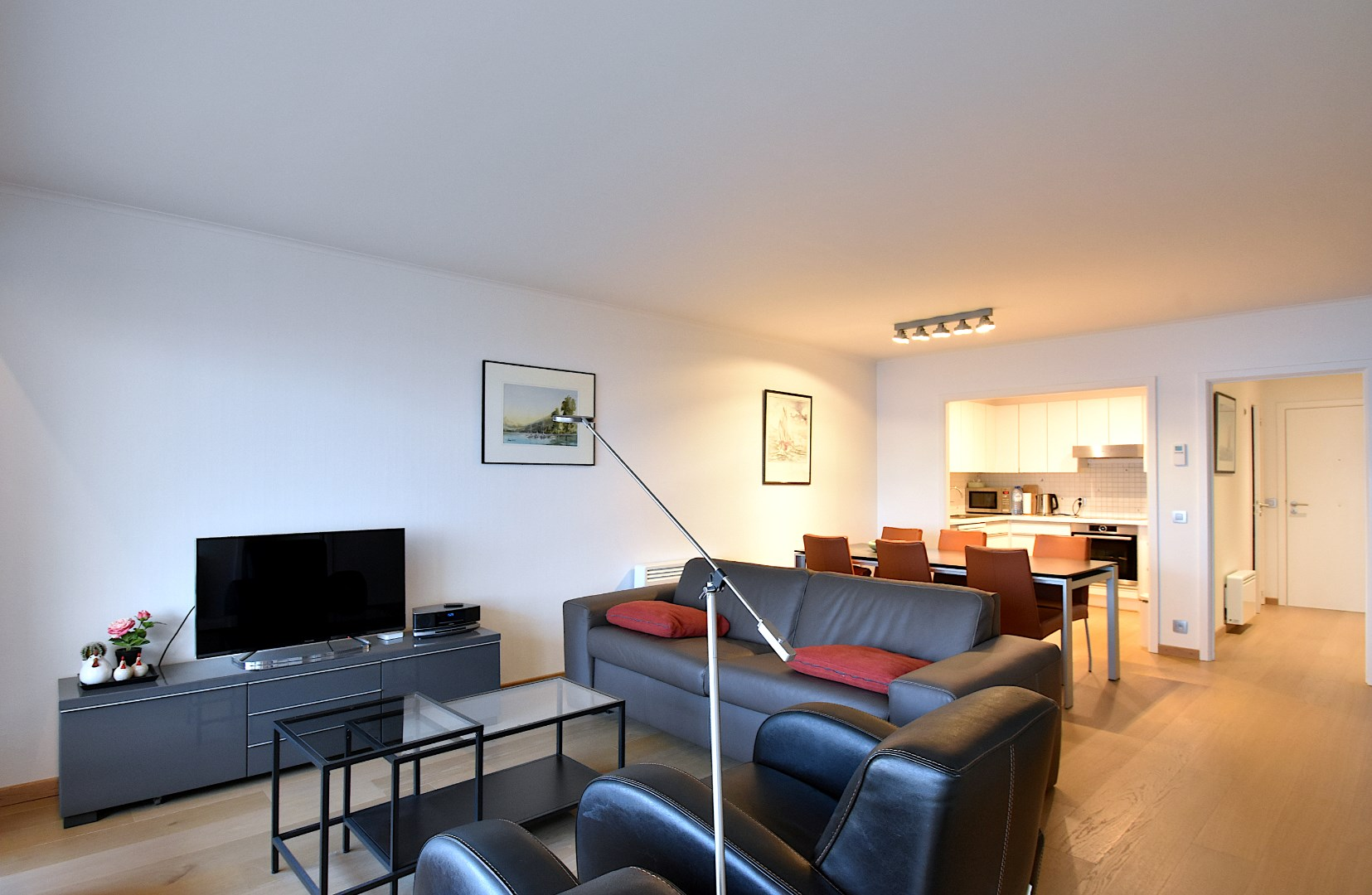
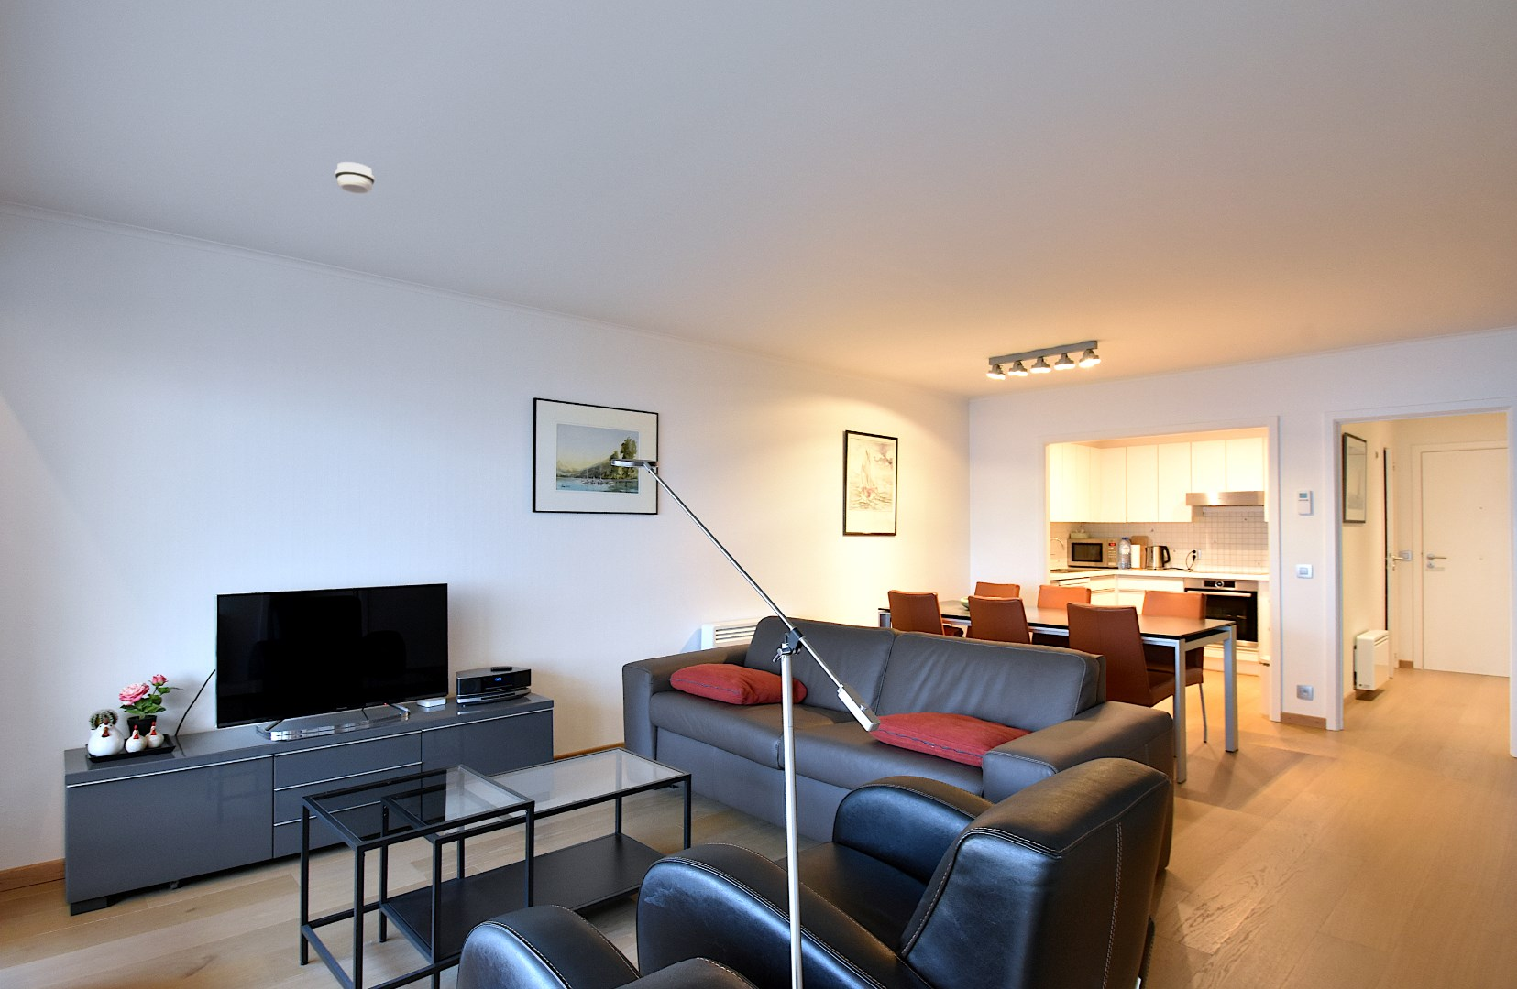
+ smoke detector [334,161,376,194]
